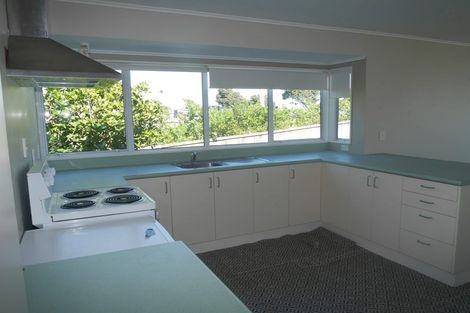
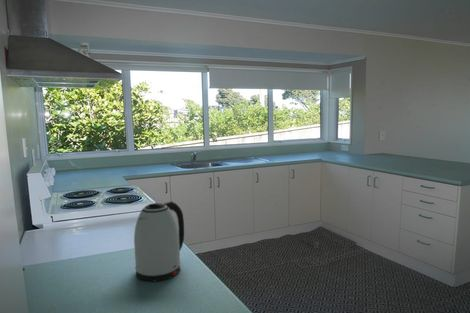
+ kettle [133,200,185,282]
